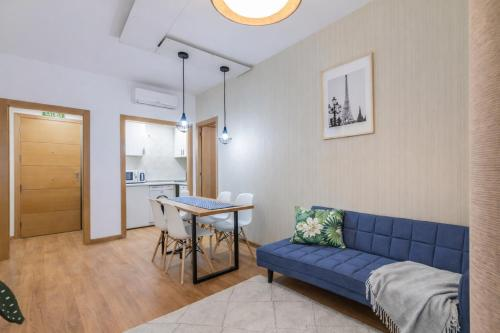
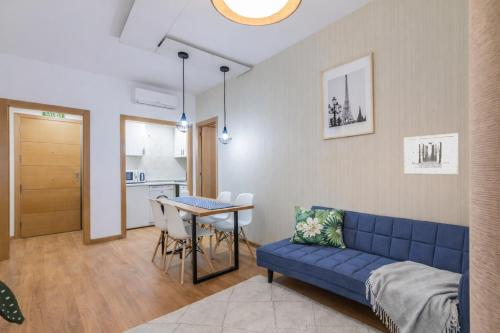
+ wall art [403,132,460,176]
